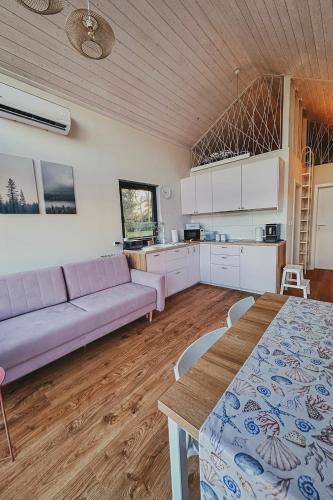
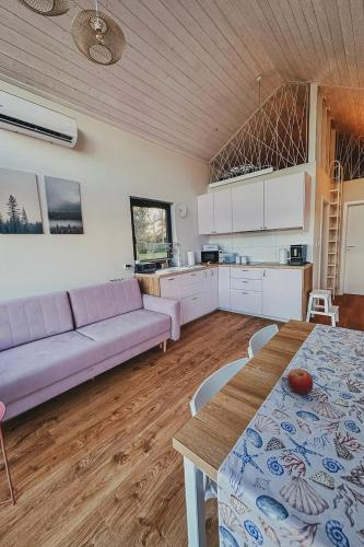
+ fruit [286,368,315,395]
